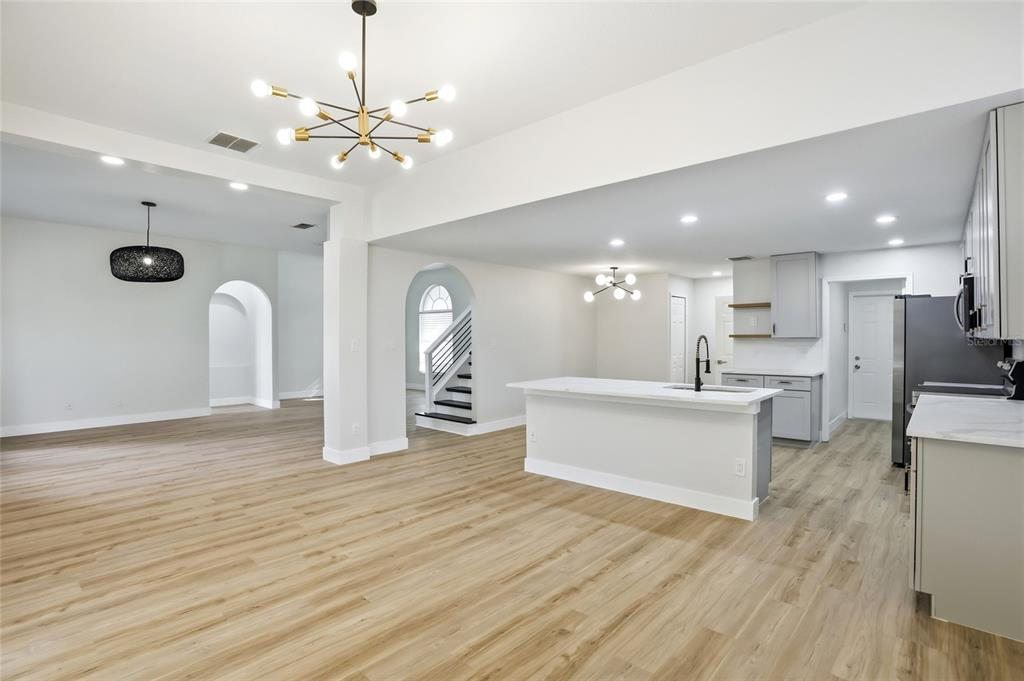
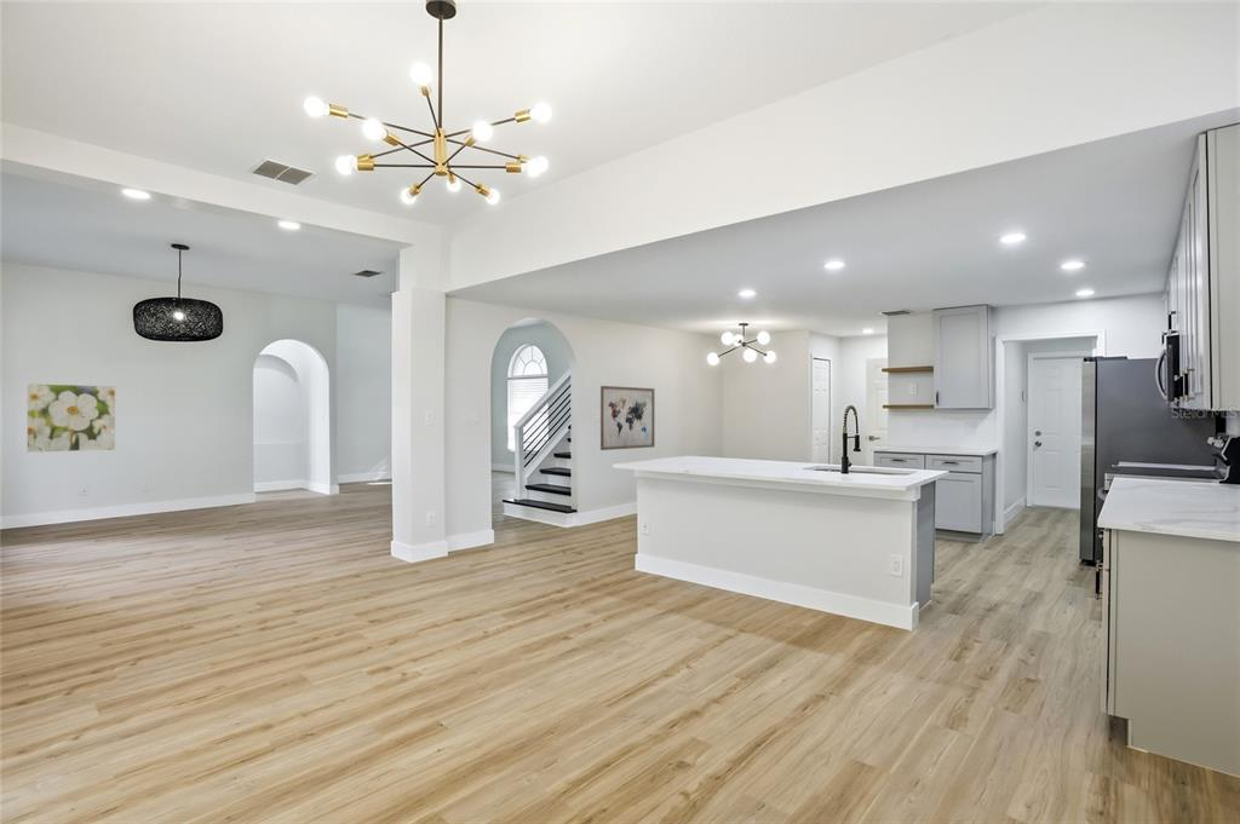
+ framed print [25,382,116,454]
+ wall art [599,385,656,451]
